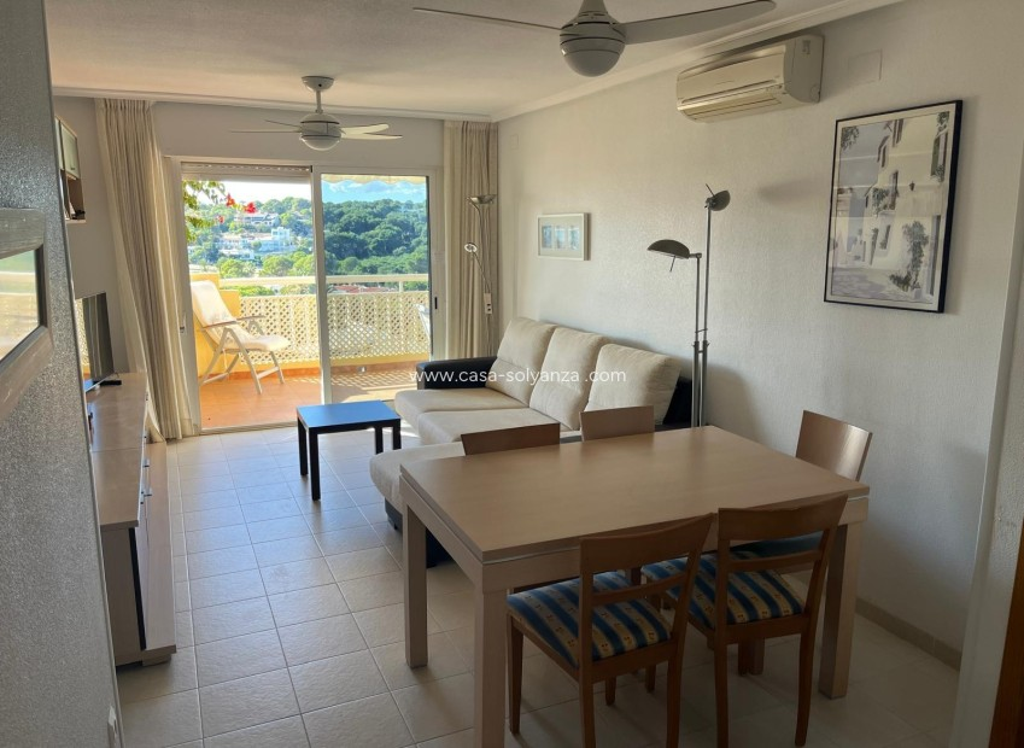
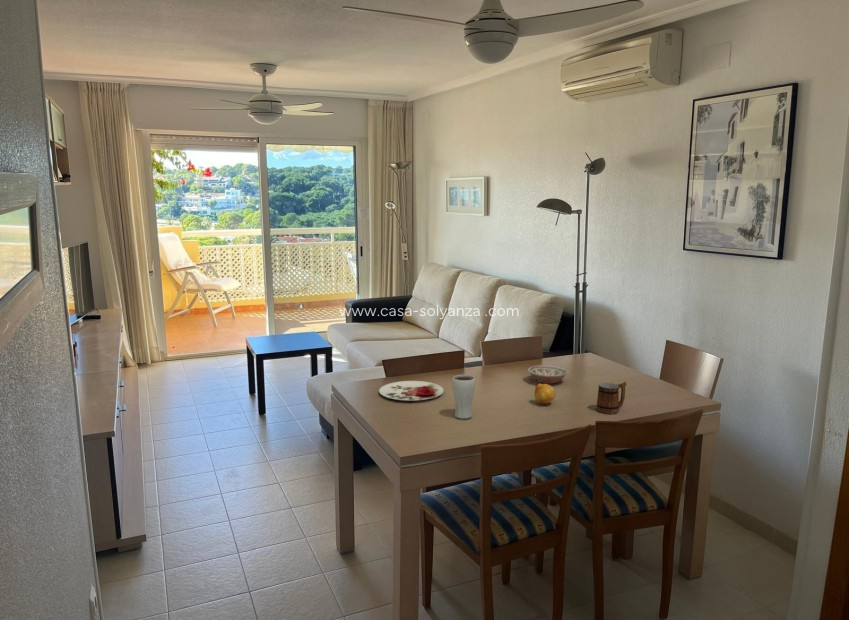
+ fruit [533,383,556,405]
+ drinking glass [451,374,476,420]
+ mug [595,381,627,415]
+ bowl [527,364,569,385]
+ plate [378,380,445,401]
